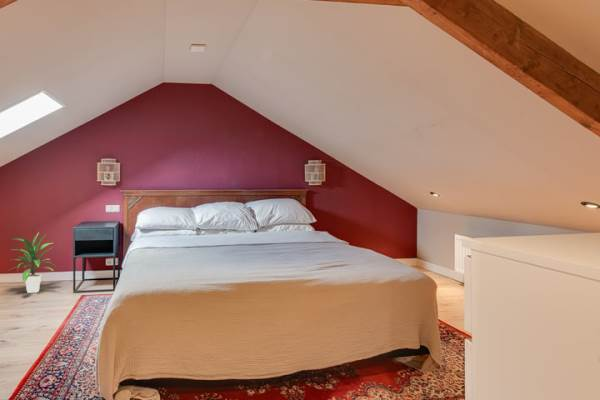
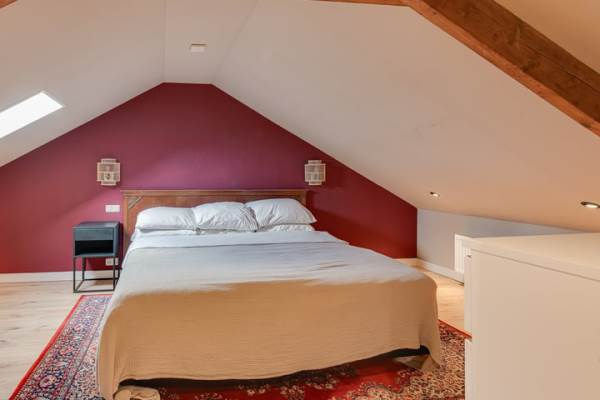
- indoor plant [7,232,58,294]
